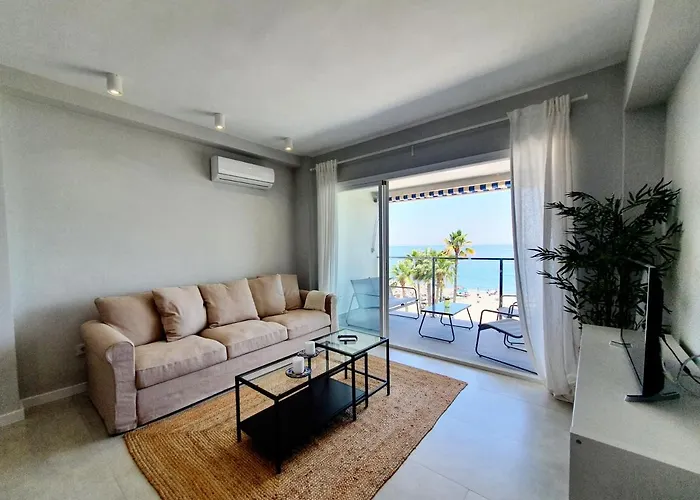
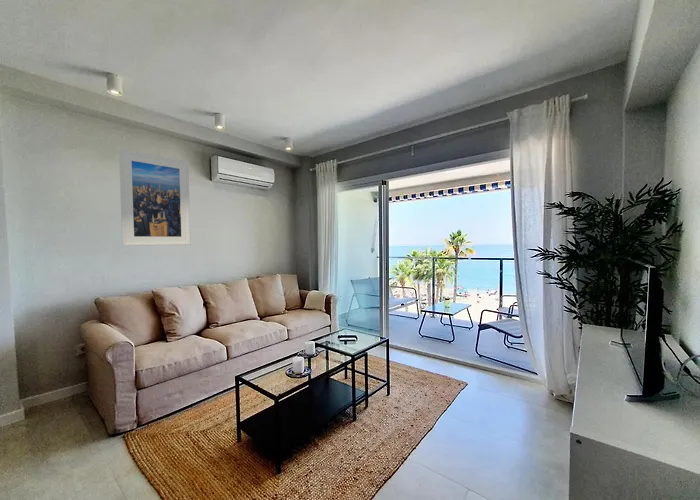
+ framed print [118,148,192,247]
